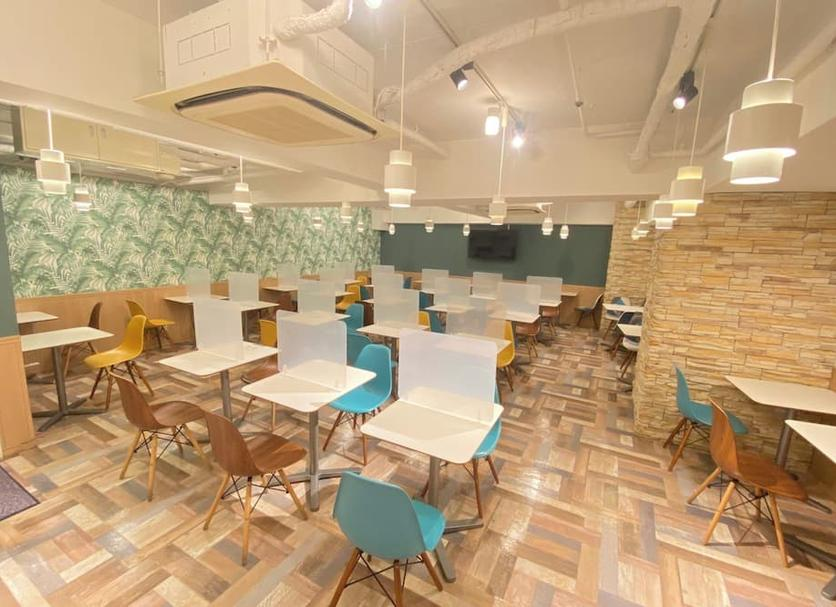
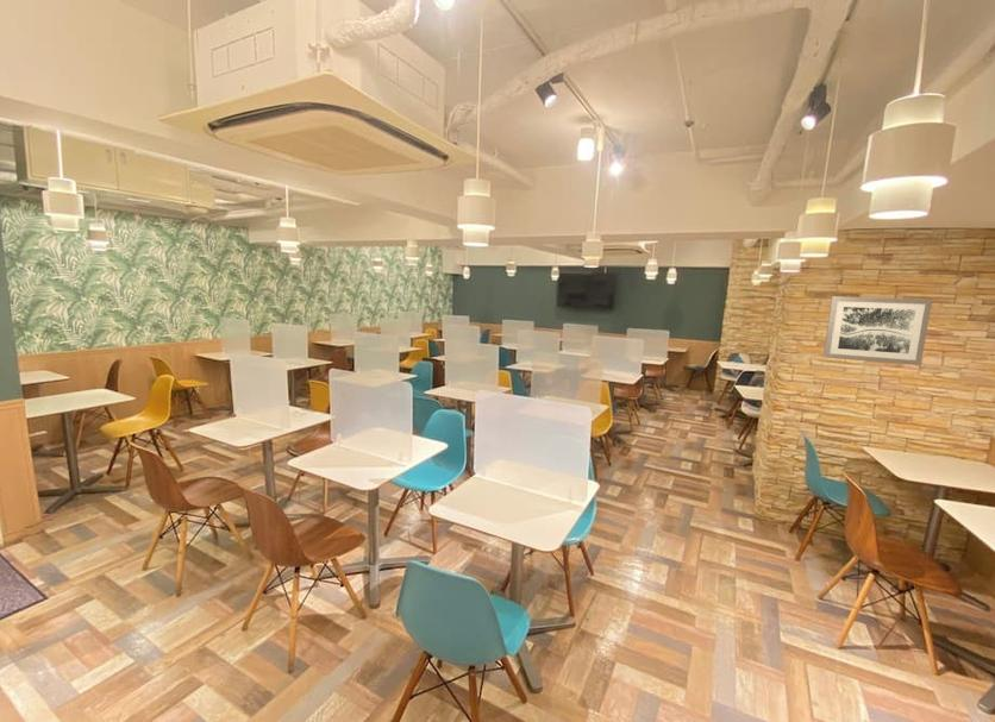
+ wall art [822,295,933,366]
